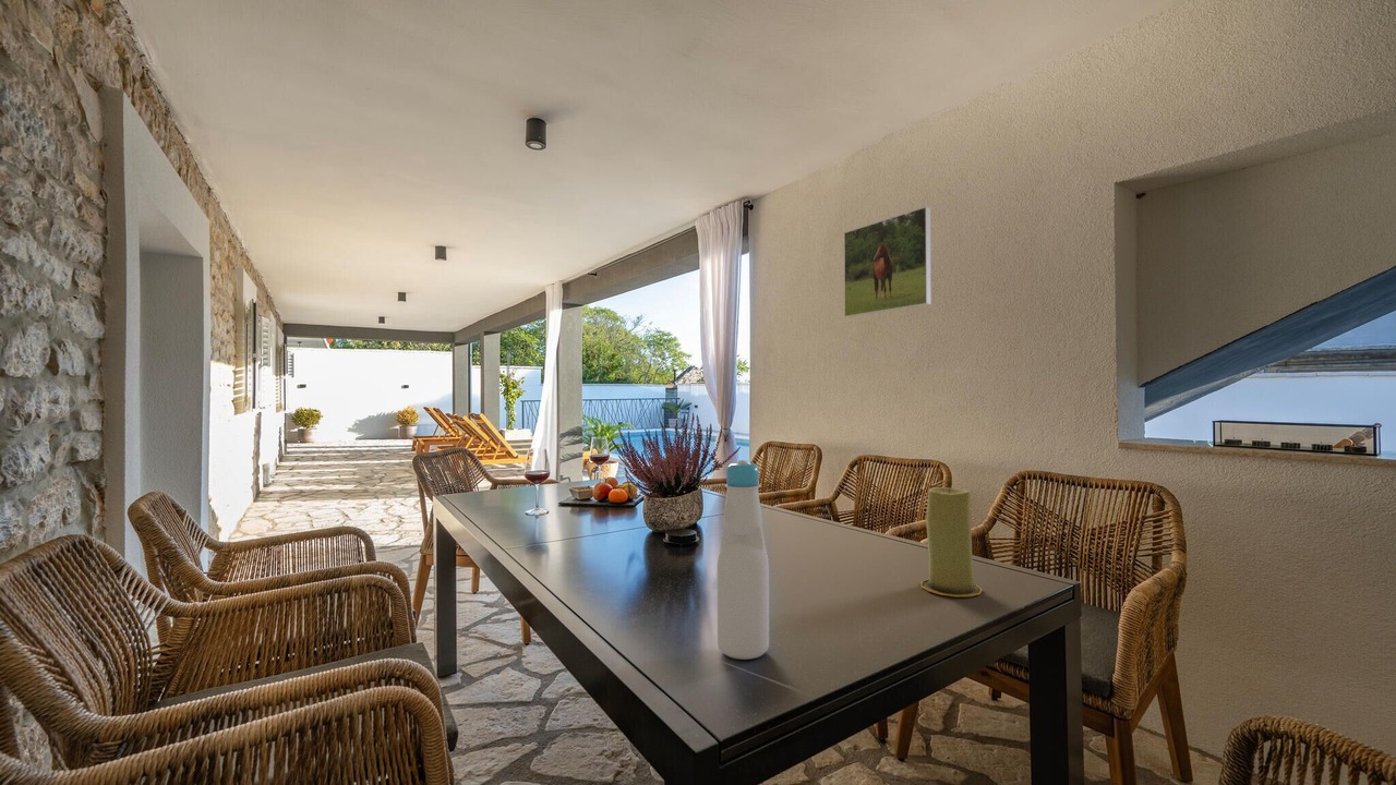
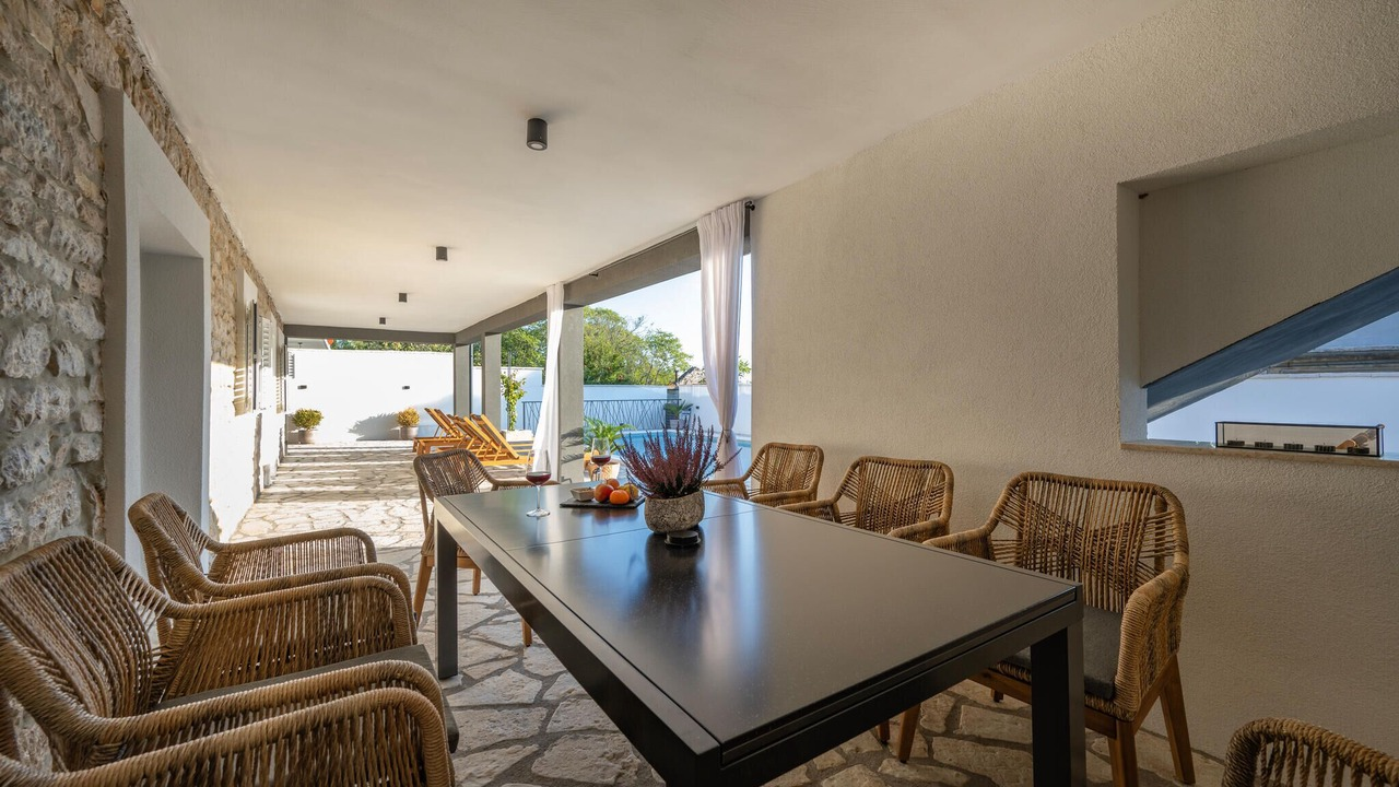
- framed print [843,205,932,318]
- bottle [715,459,770,661]
- candle [919,486,983,597]
